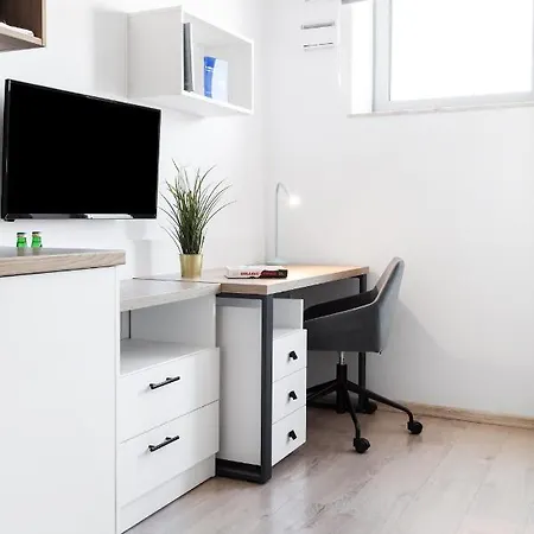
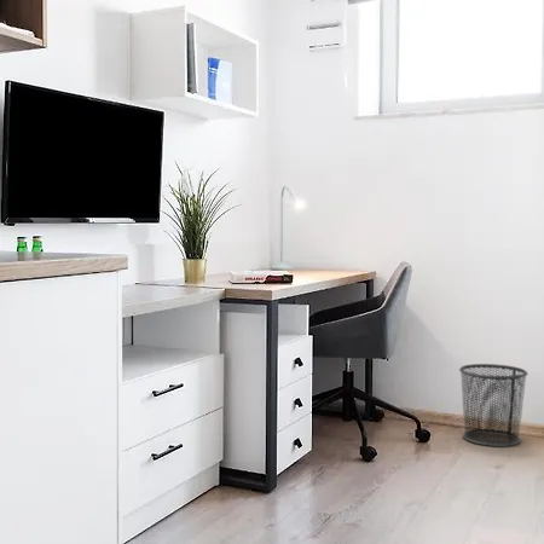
+ waste bin [458,363,529,448]
